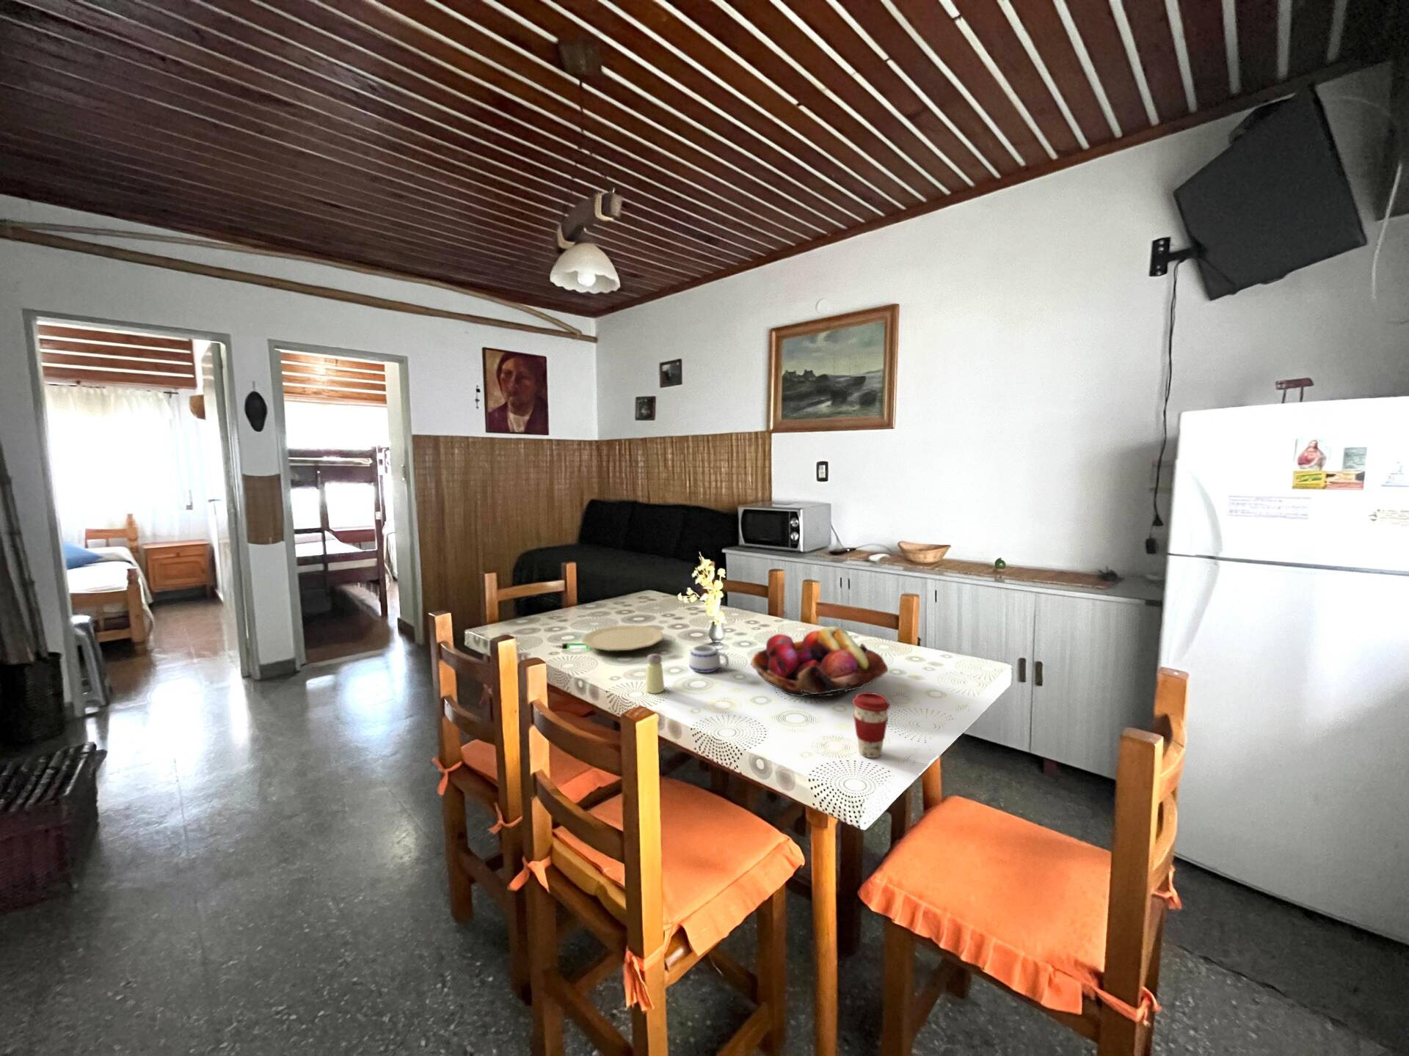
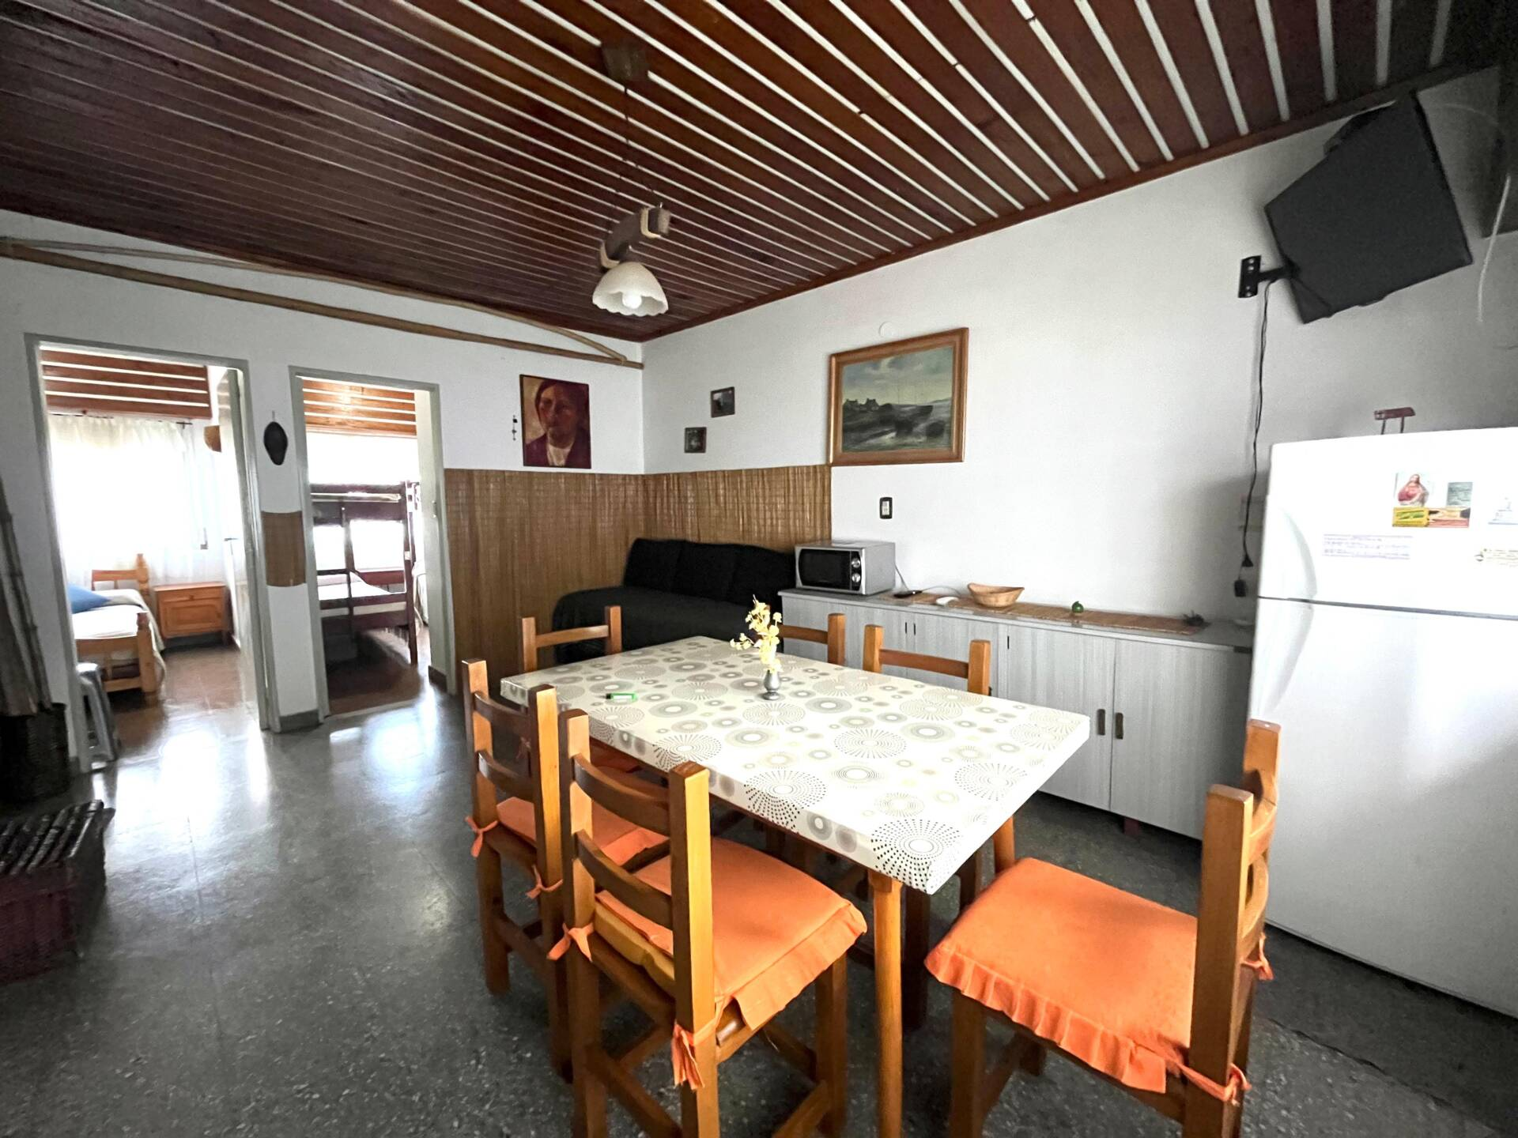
- saltshaker [645,653,665,694]
- plate [581,625,663,651]
- mug [688,643,729,673]
- coffee cup [851,691,891,759]
- fruit basket [750,626,889,698]
